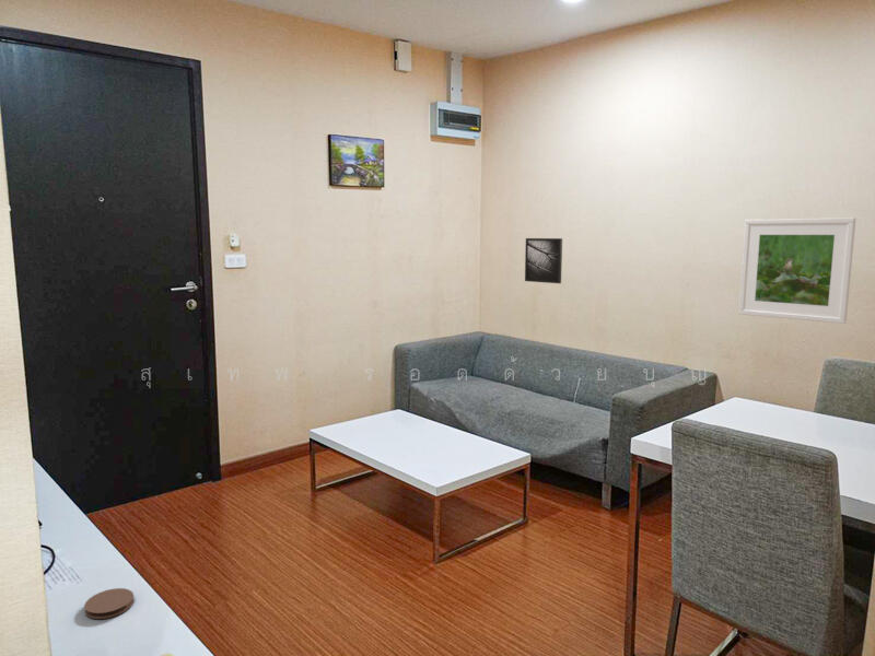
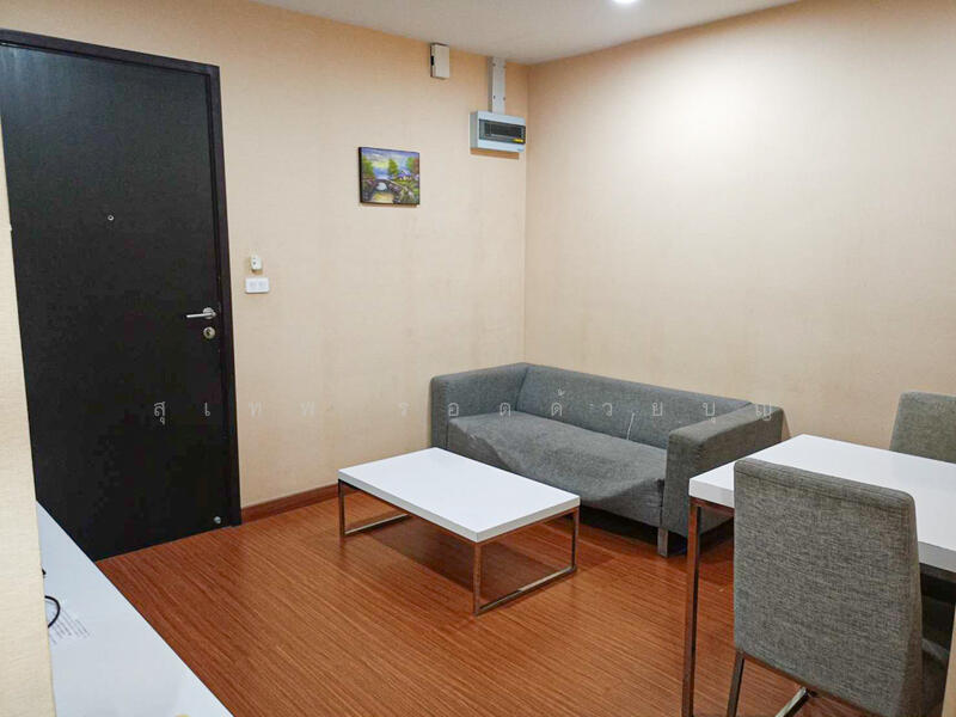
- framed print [737,216,856,325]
- coaster [83,587,135,620]
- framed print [524,237,563,284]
